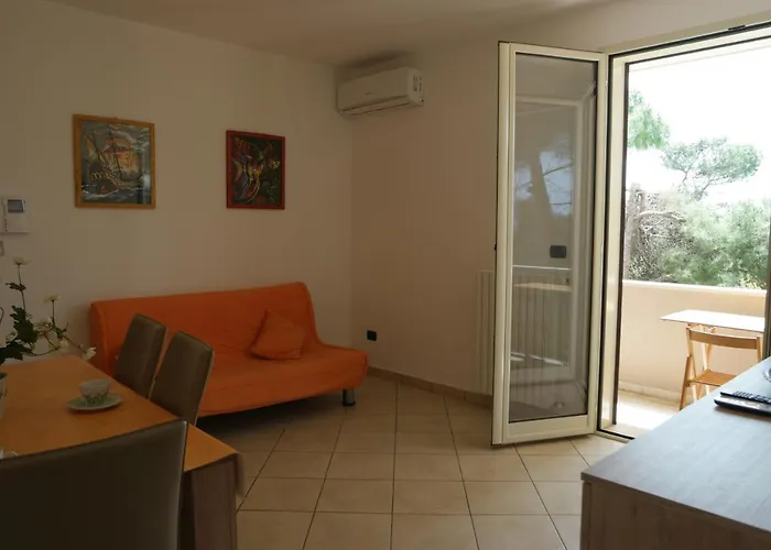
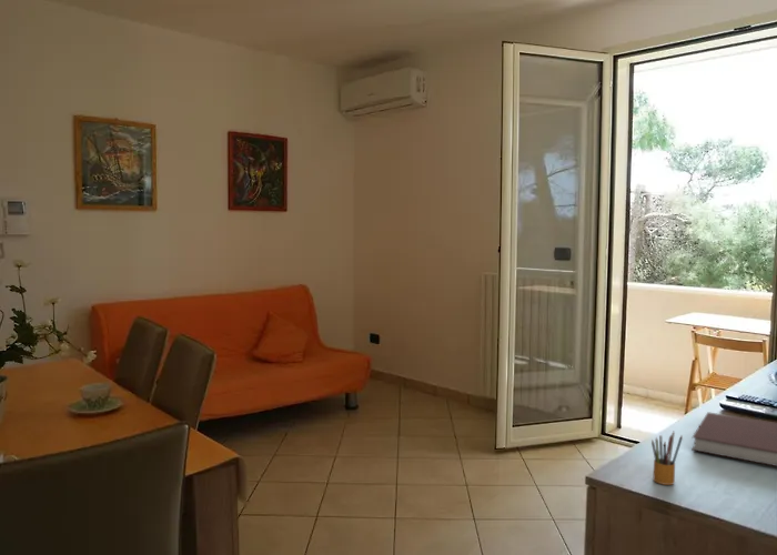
+ notebook [690,411,777,467]
+ pencil box [650,431,684,486]
